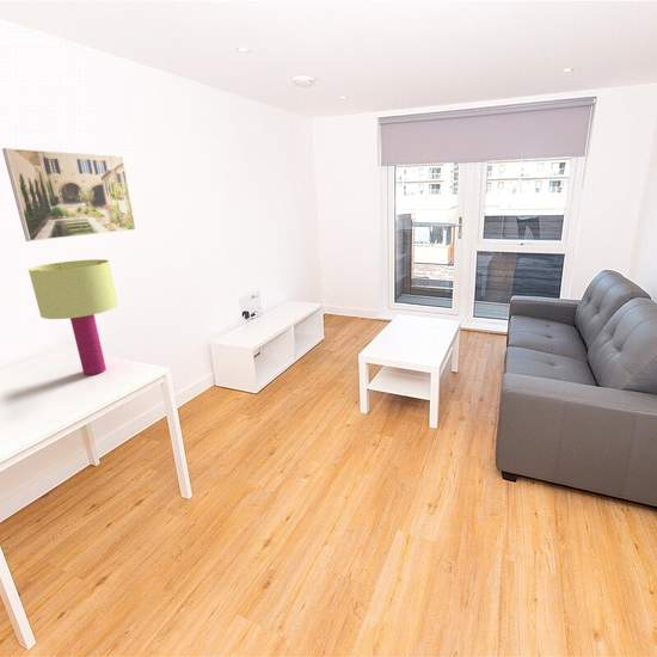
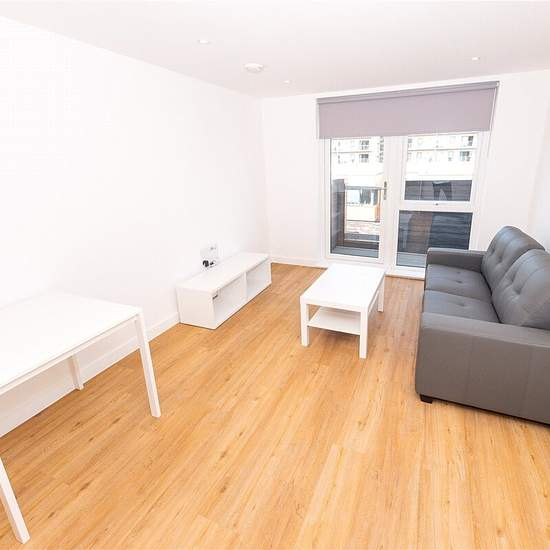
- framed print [1,147,137,242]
- table lamp [27,258,119,376]
